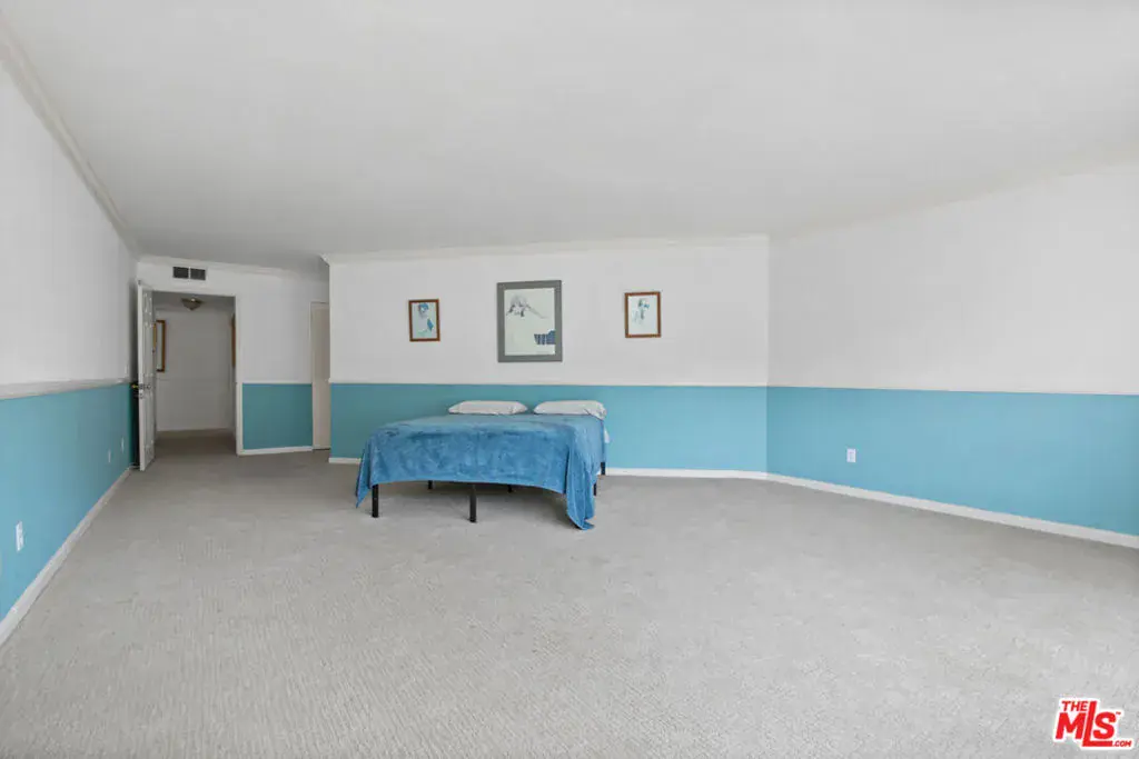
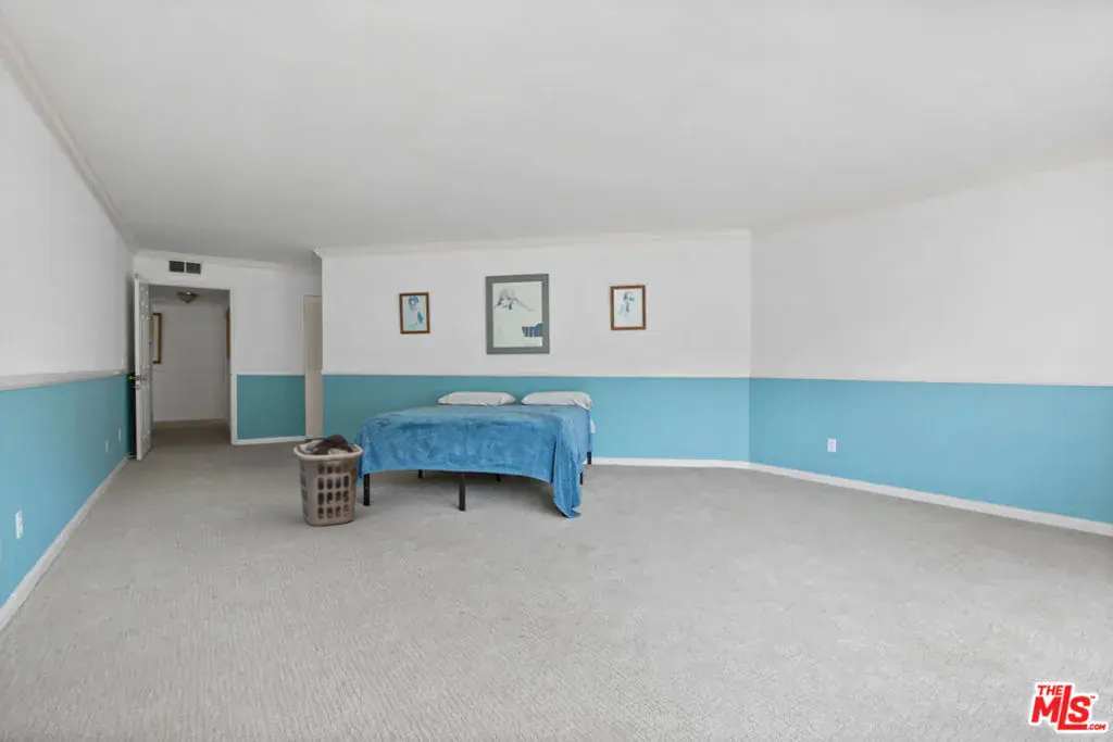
+ clothes hamper [292,432,365,528]
